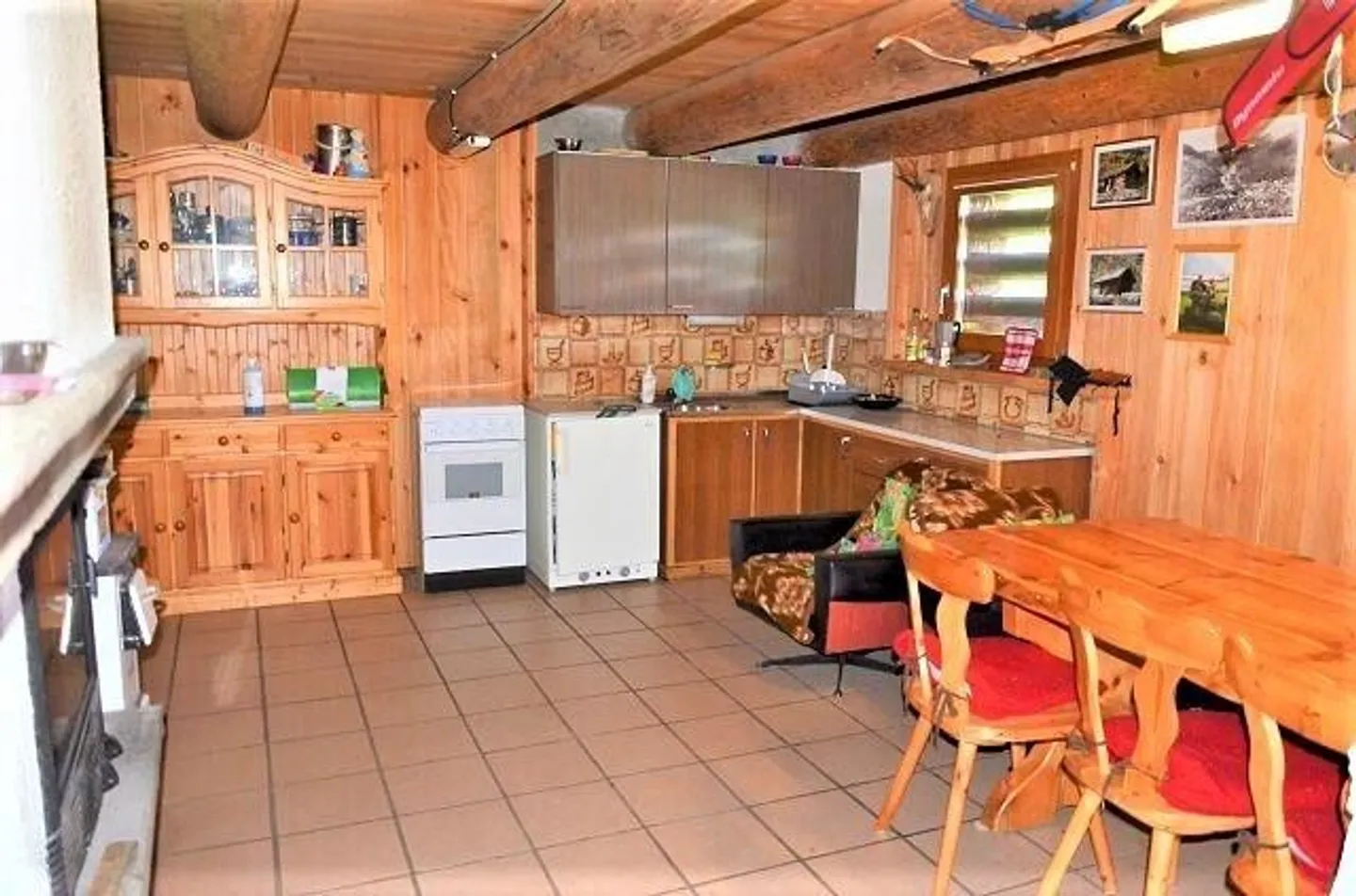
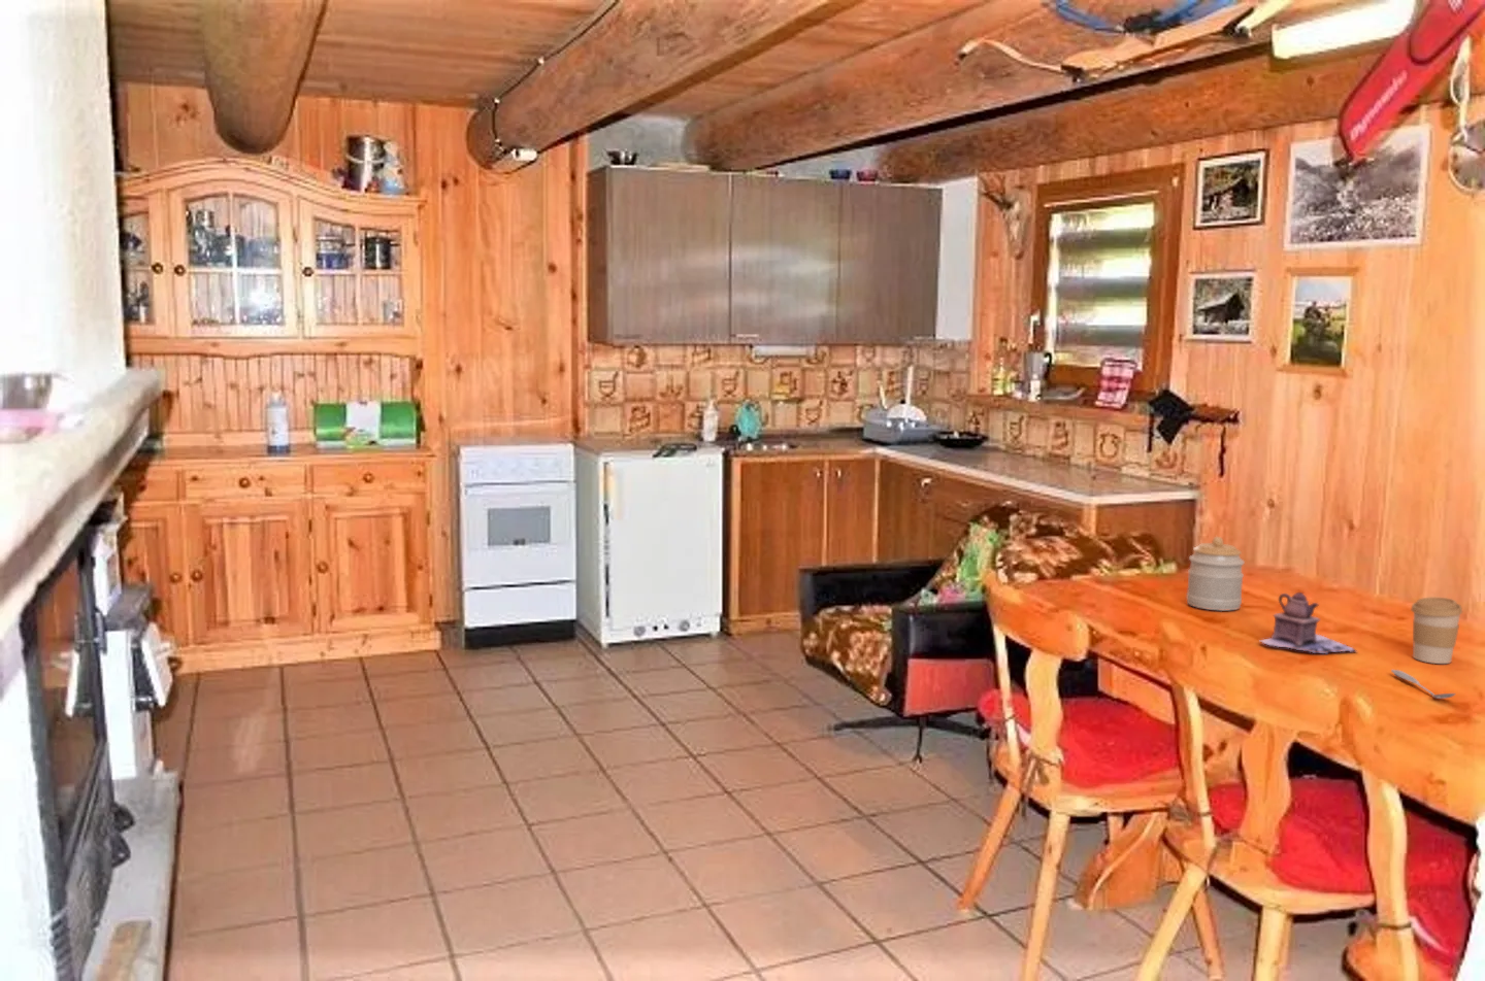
+ teapot [1257,591,1359,655]
+ coffee cup [1411,597,1463,665]
+ spoon [1390,669,1458,700]
+ jar [1185,535,1246,612]
